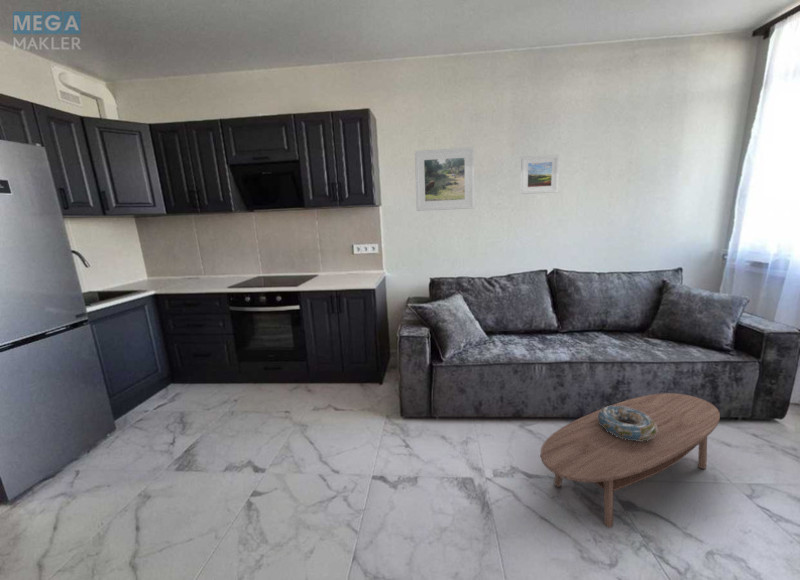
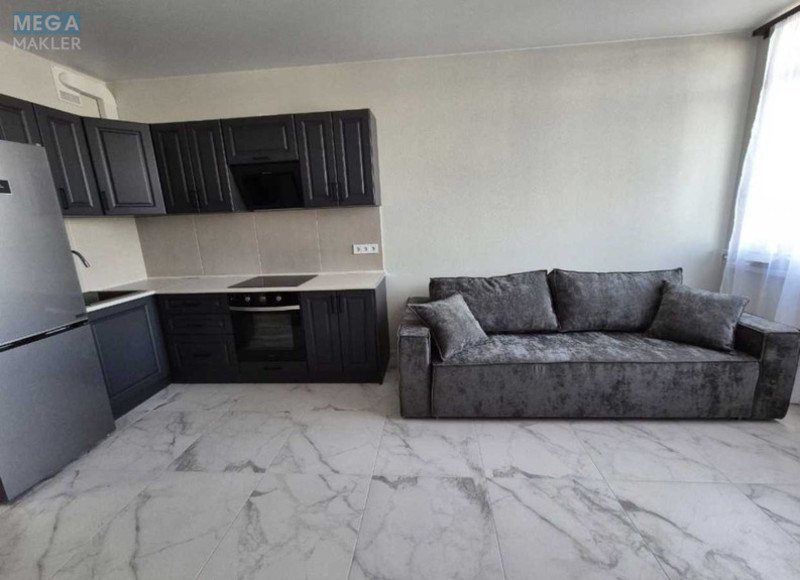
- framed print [519,154,560,195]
- coffee table [540,392,721,529]
- decorative bowl [598,404,657,441]
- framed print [414,146,475,212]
